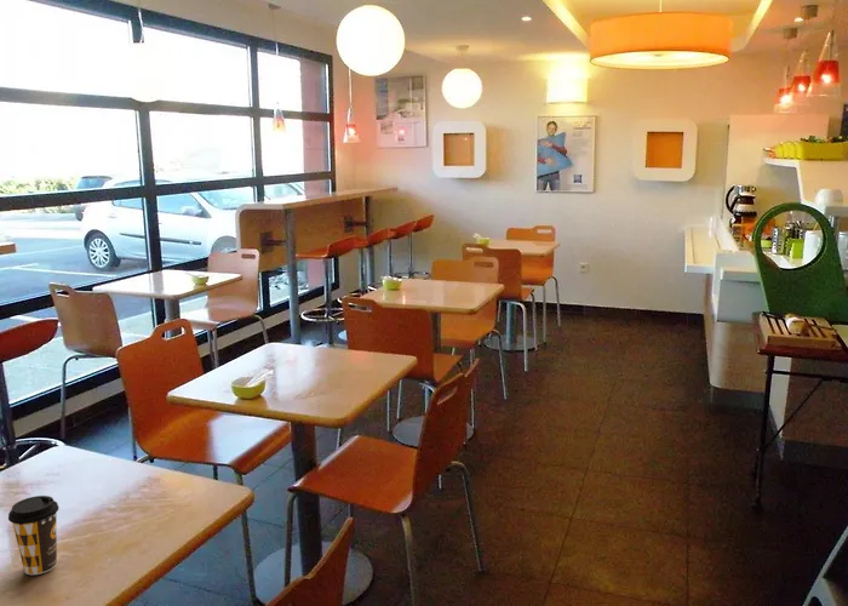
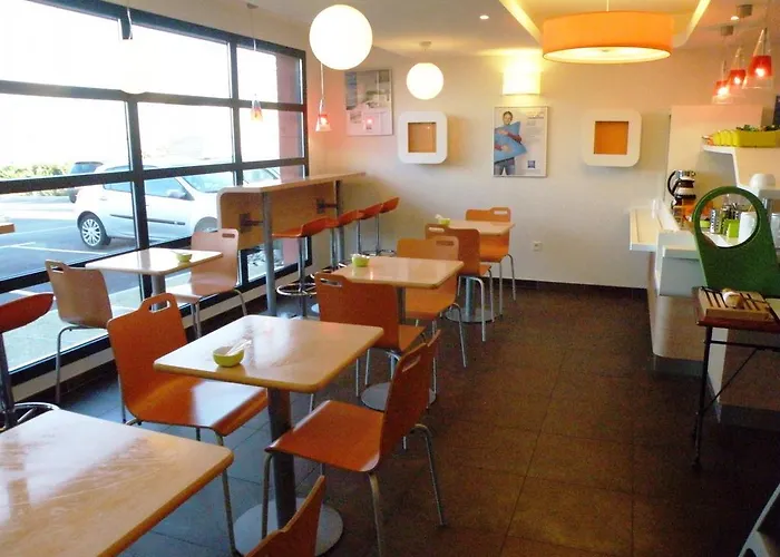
- coffee cup [7,494,59,576]
